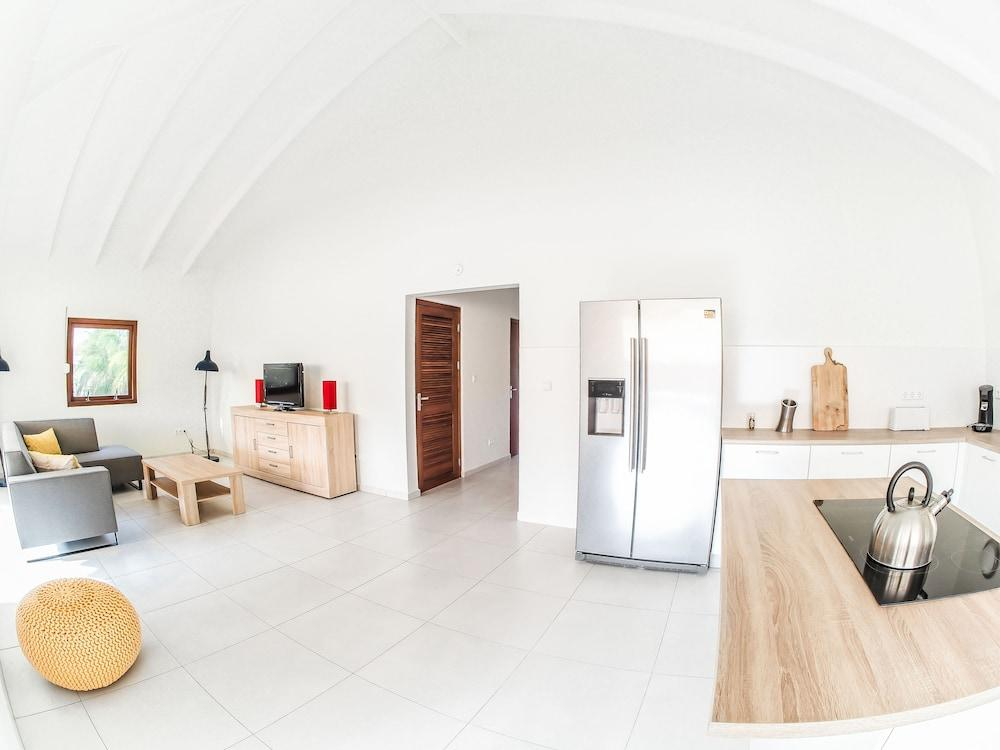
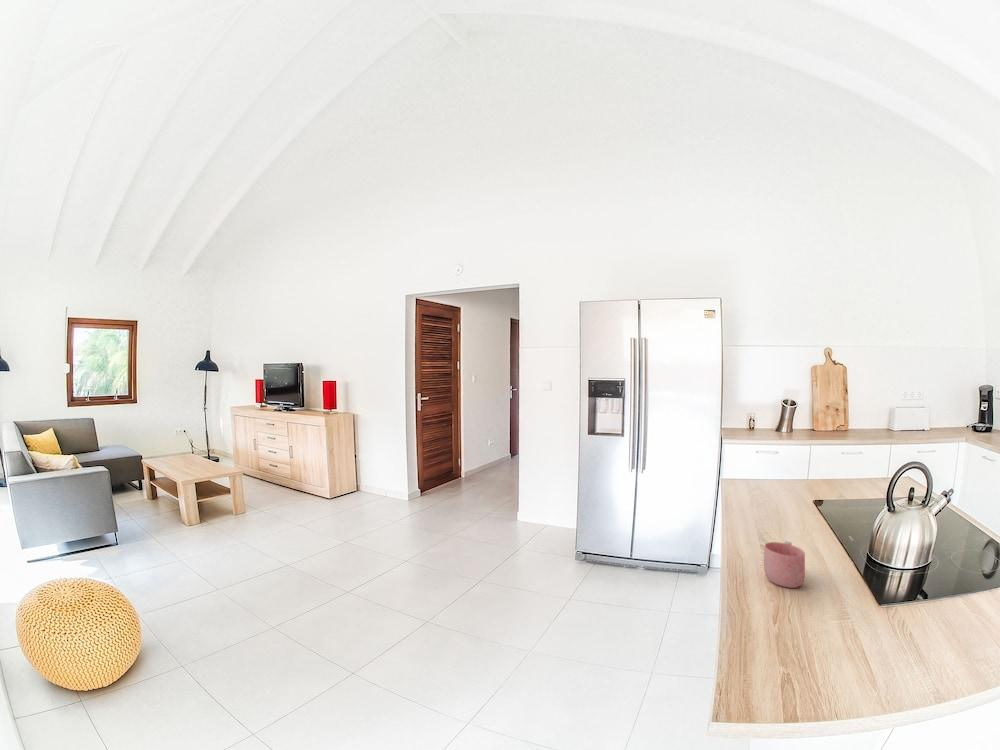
+ mug [763,540,806,589]
